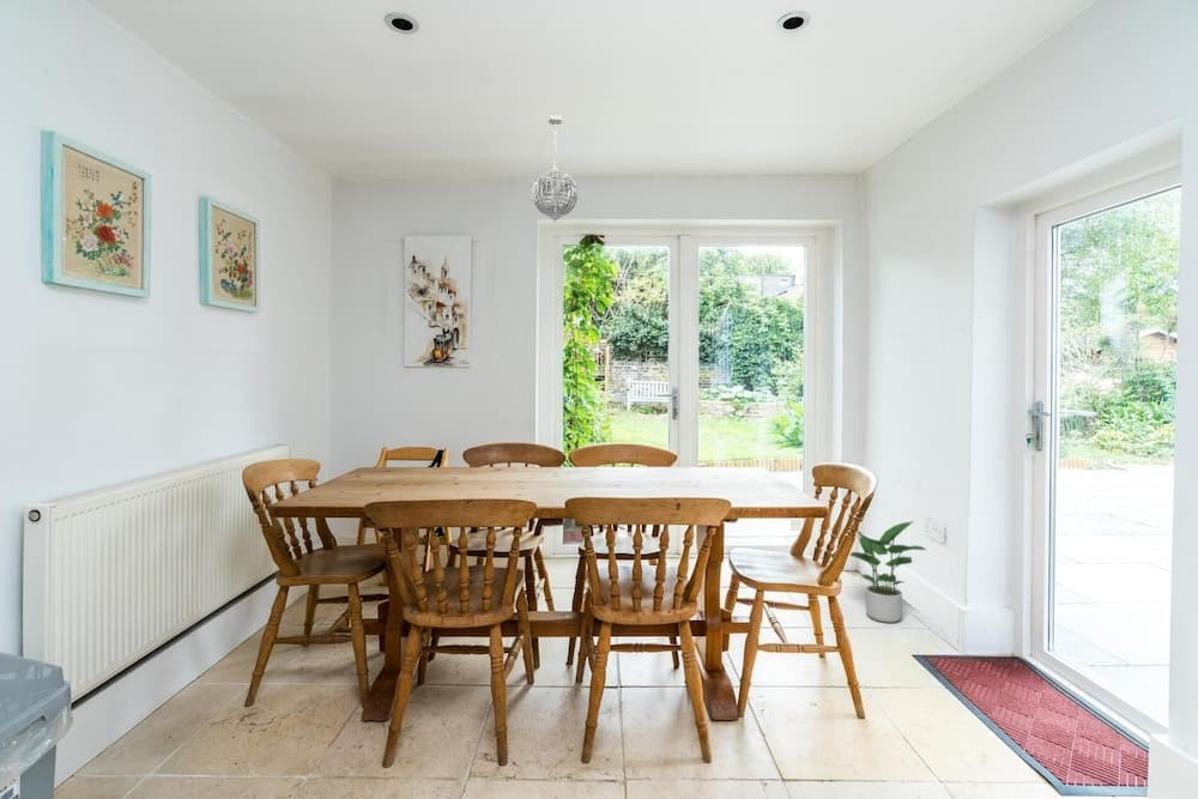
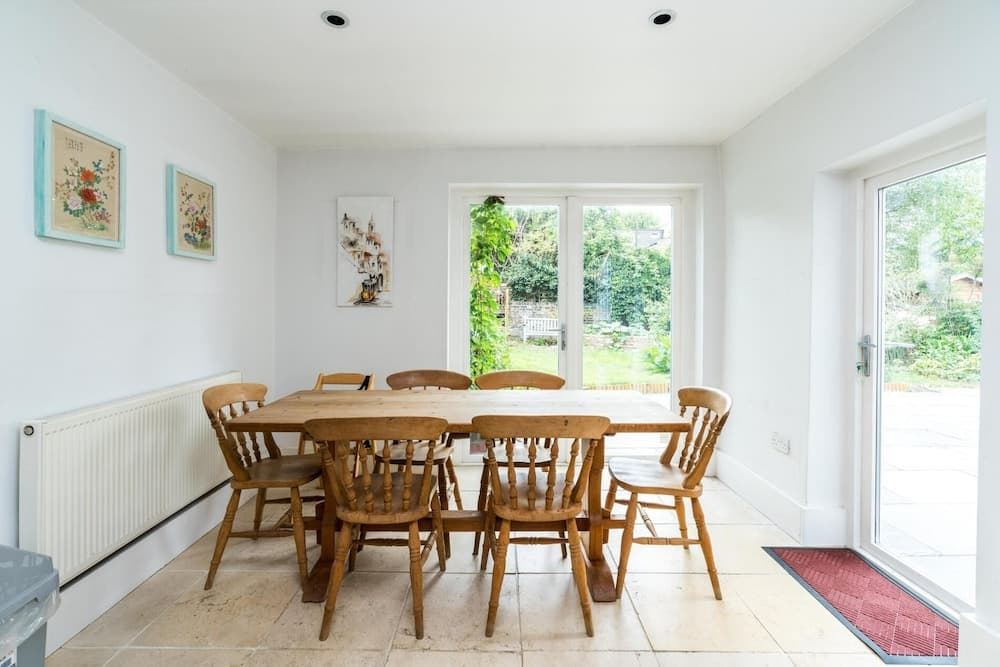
- pendant light [531,114,580,225]
- potted plant [849,520,927,624]
